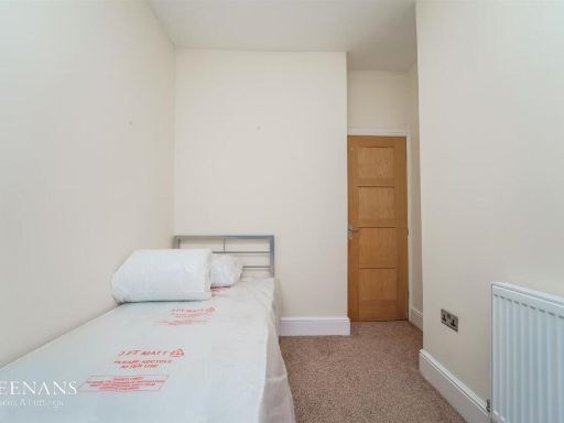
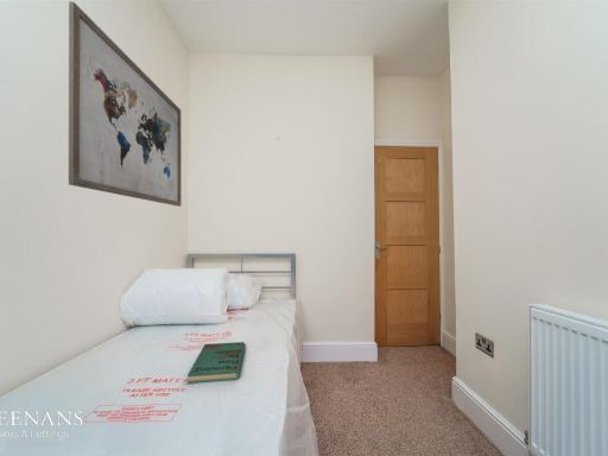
+ wall art [68,0,183,208]
+ book [186,341,247,385]
